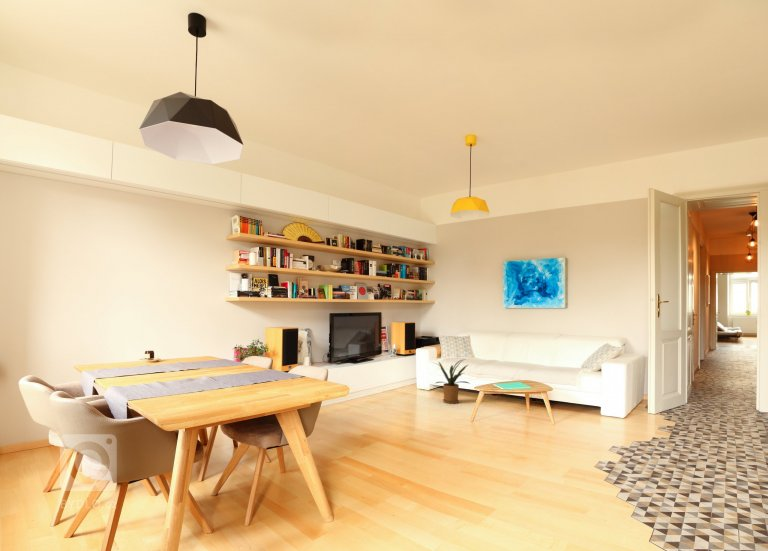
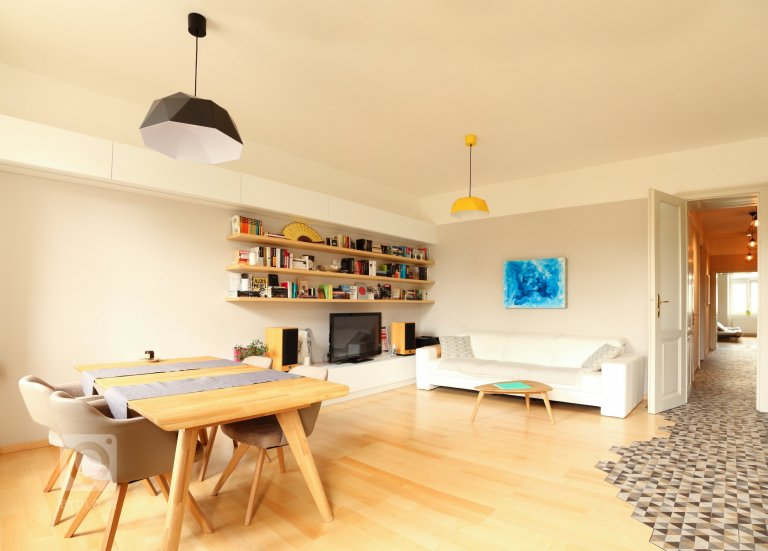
- house plant [430,358,471,405]
